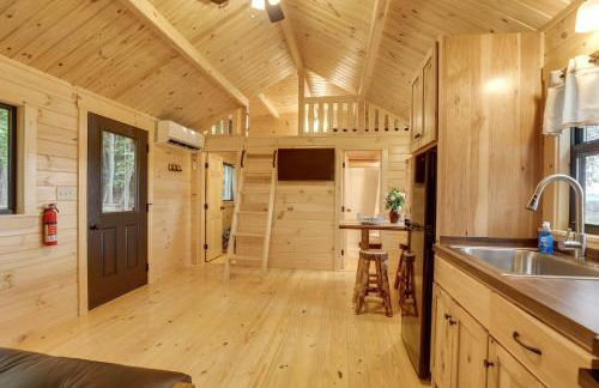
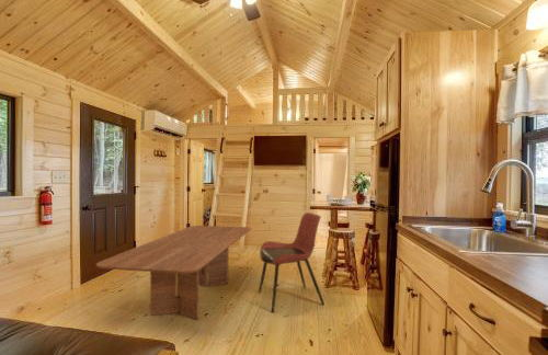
+ dining table [95,225,252,321]
+ dining chair [258,211,326,313]
